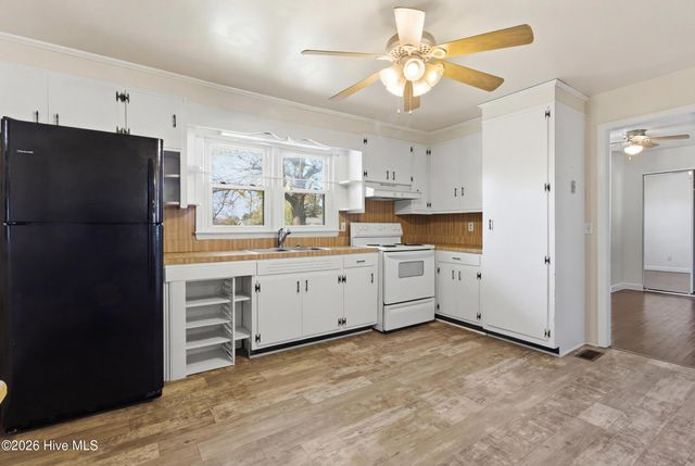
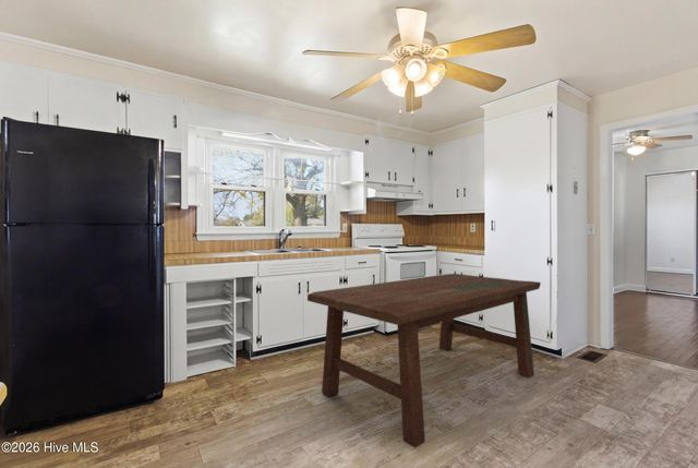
+ dining table [306,273,542,448]
